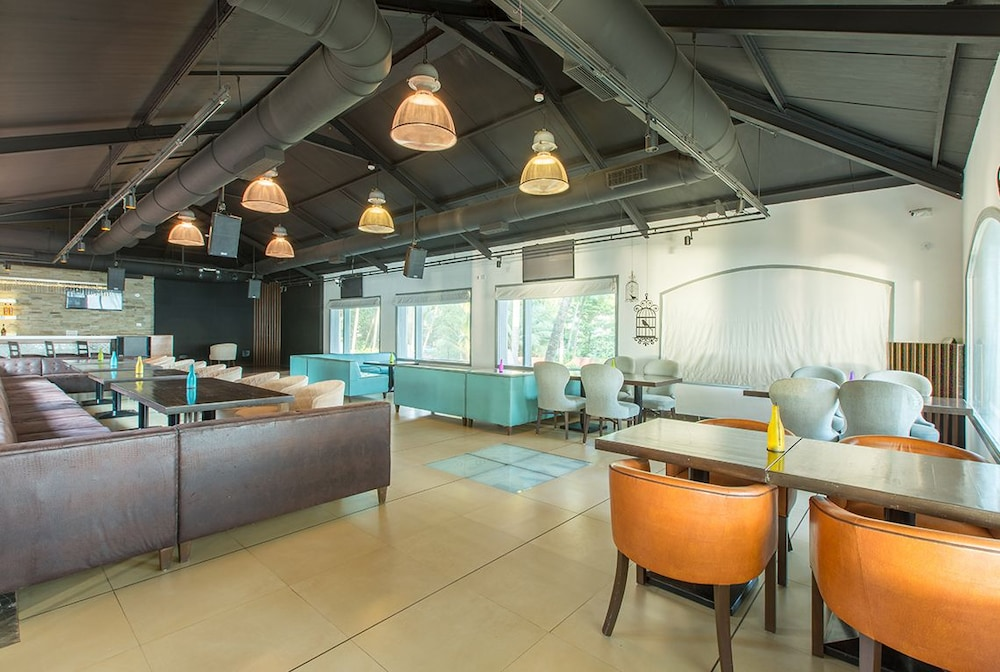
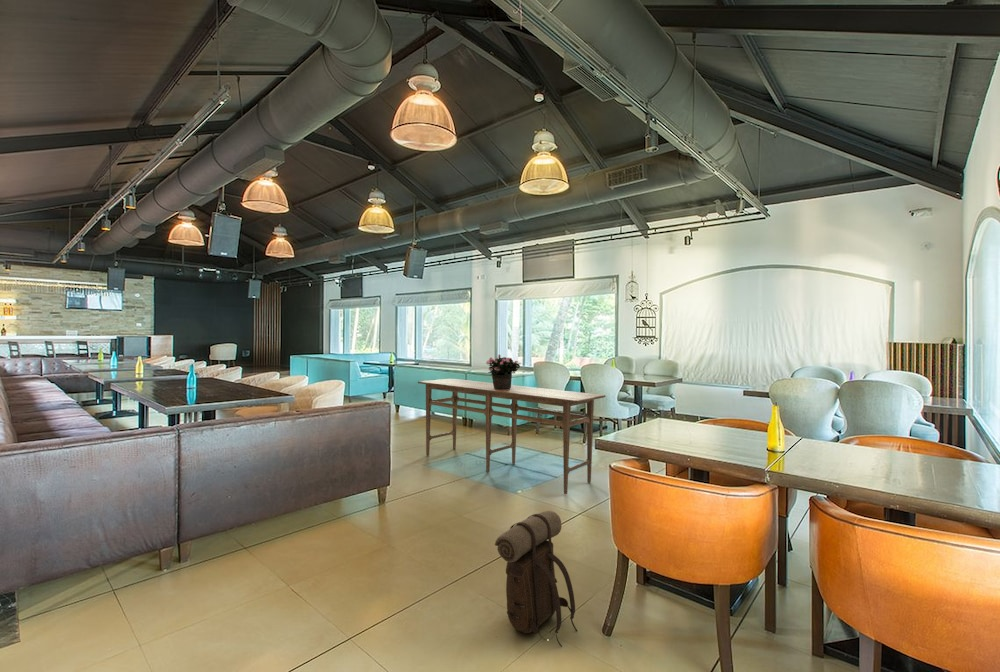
+ dining table [417,378,606,495]
+ potted flower [485,354,522,389]
+ backpack [494,510,578,648]
